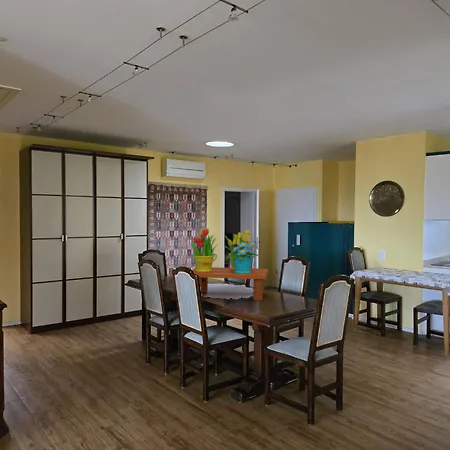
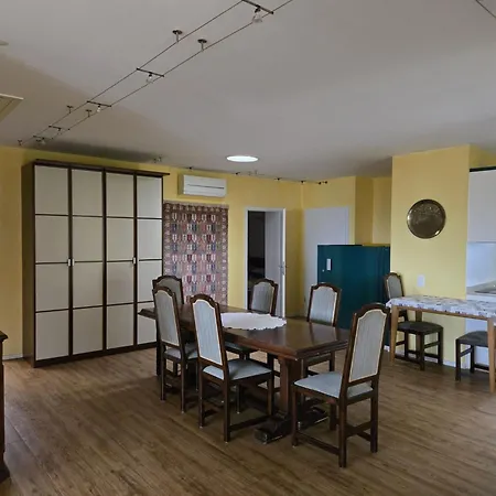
- flower arrangement [189,227,269,302]
